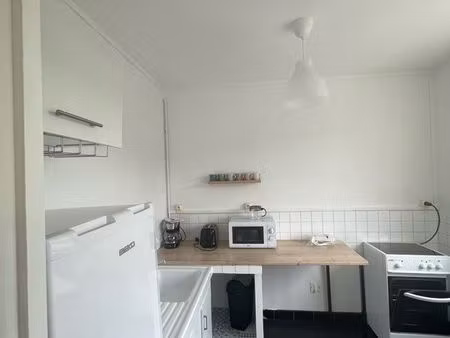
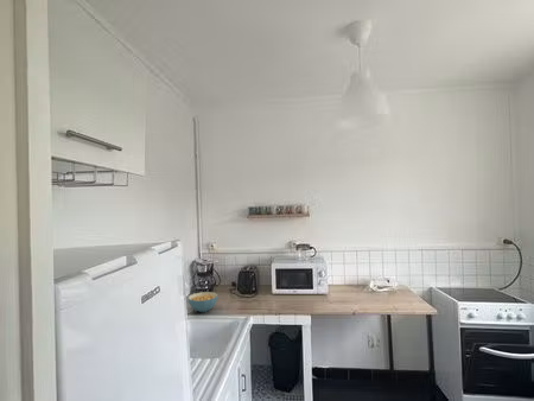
+ cereal bowl [186,291,218,313]
